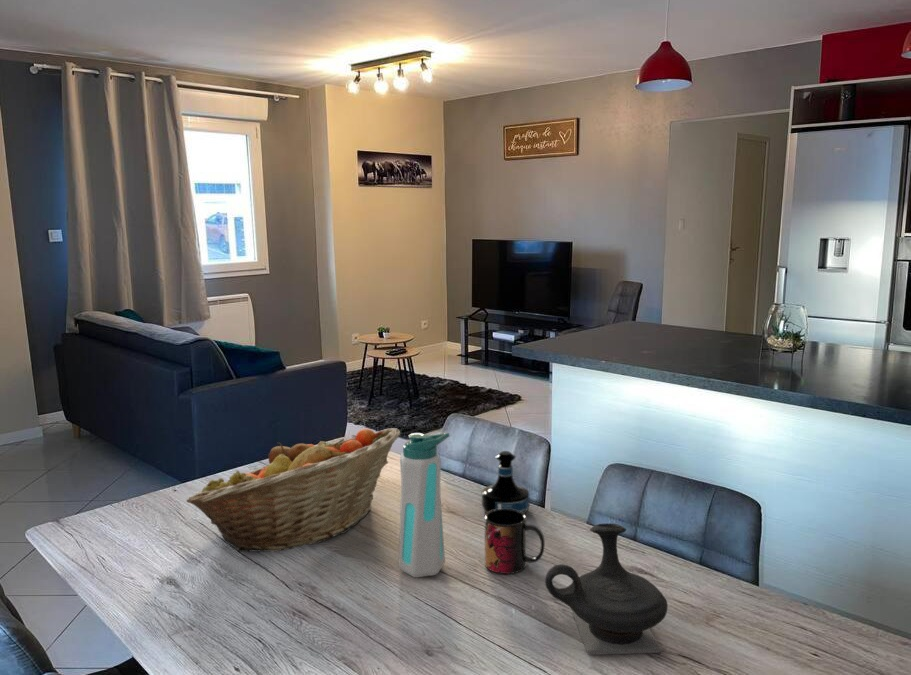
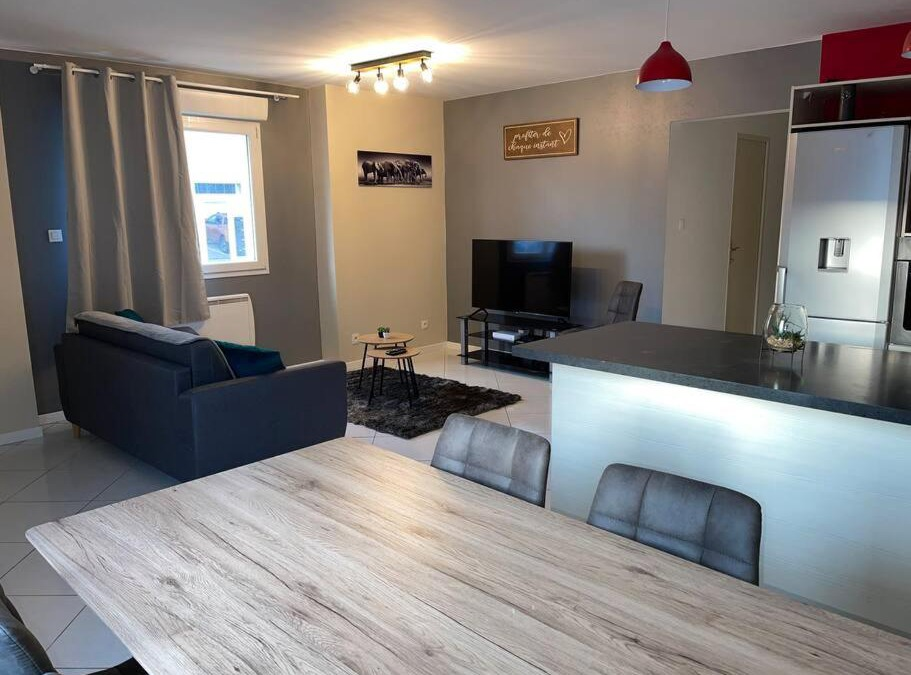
- mug [484,509,546,575]
- teapot [544,522,669,656]
- water bottle [398,432,450,578]
- fruit basket [185,427,401,553]
- tequila bottle [481,450,530,514]
